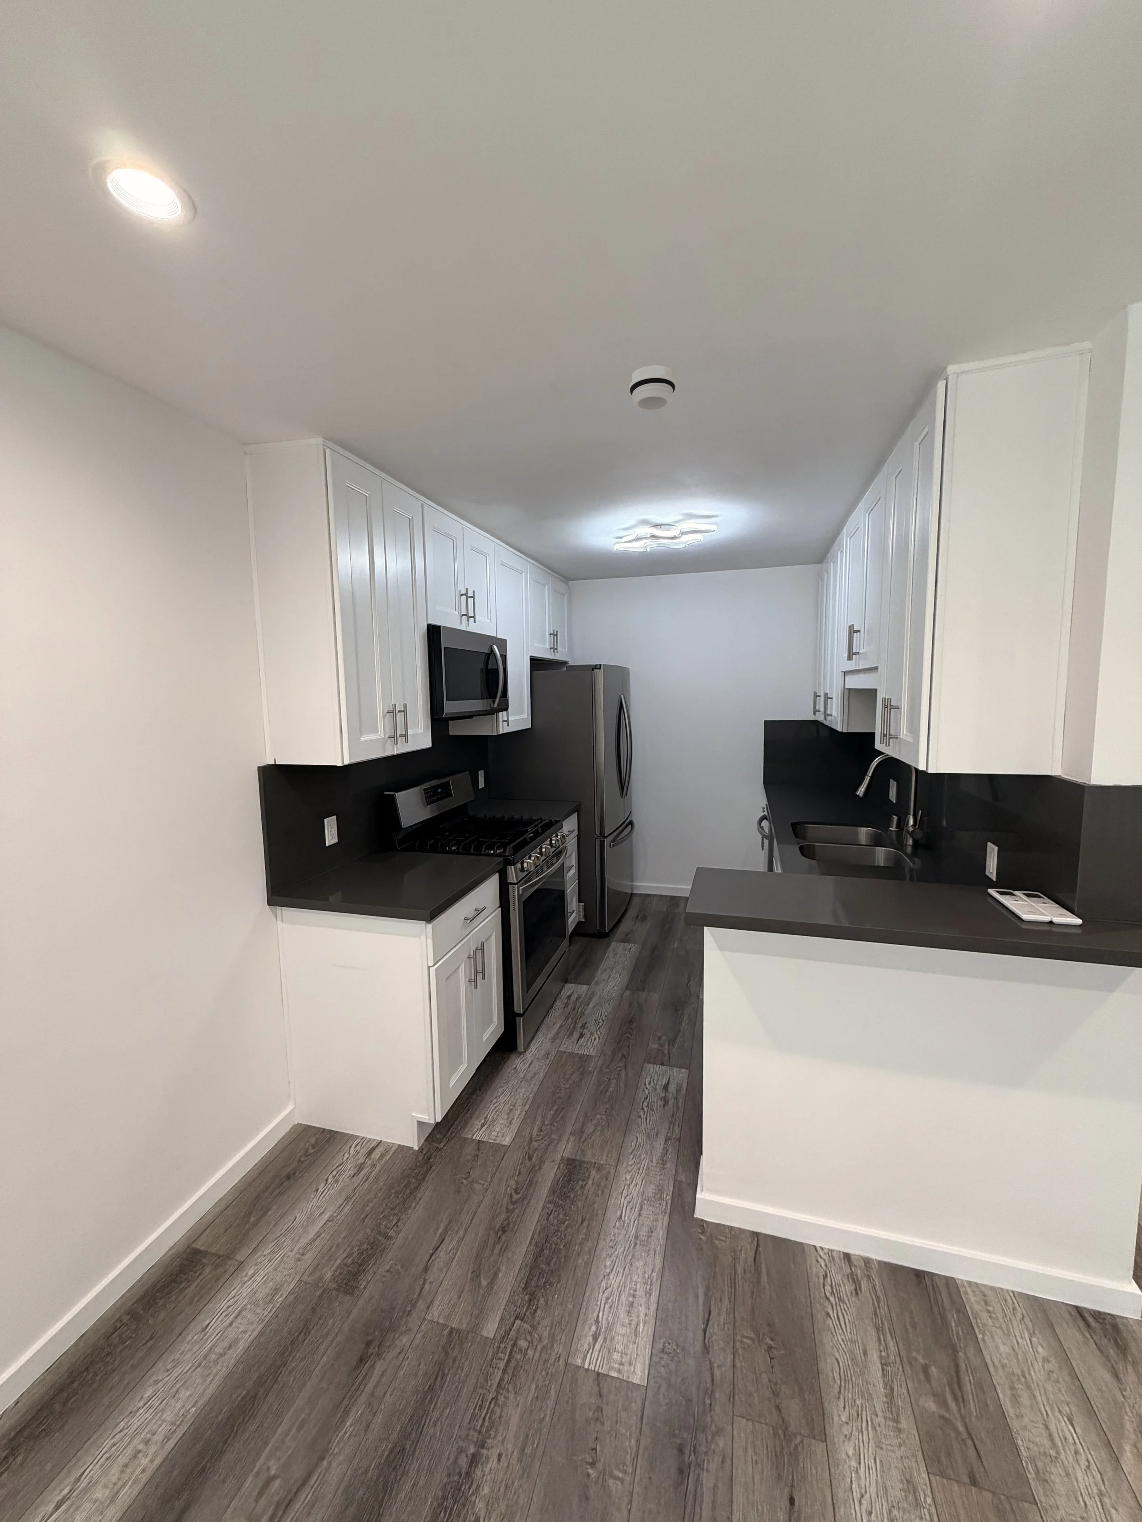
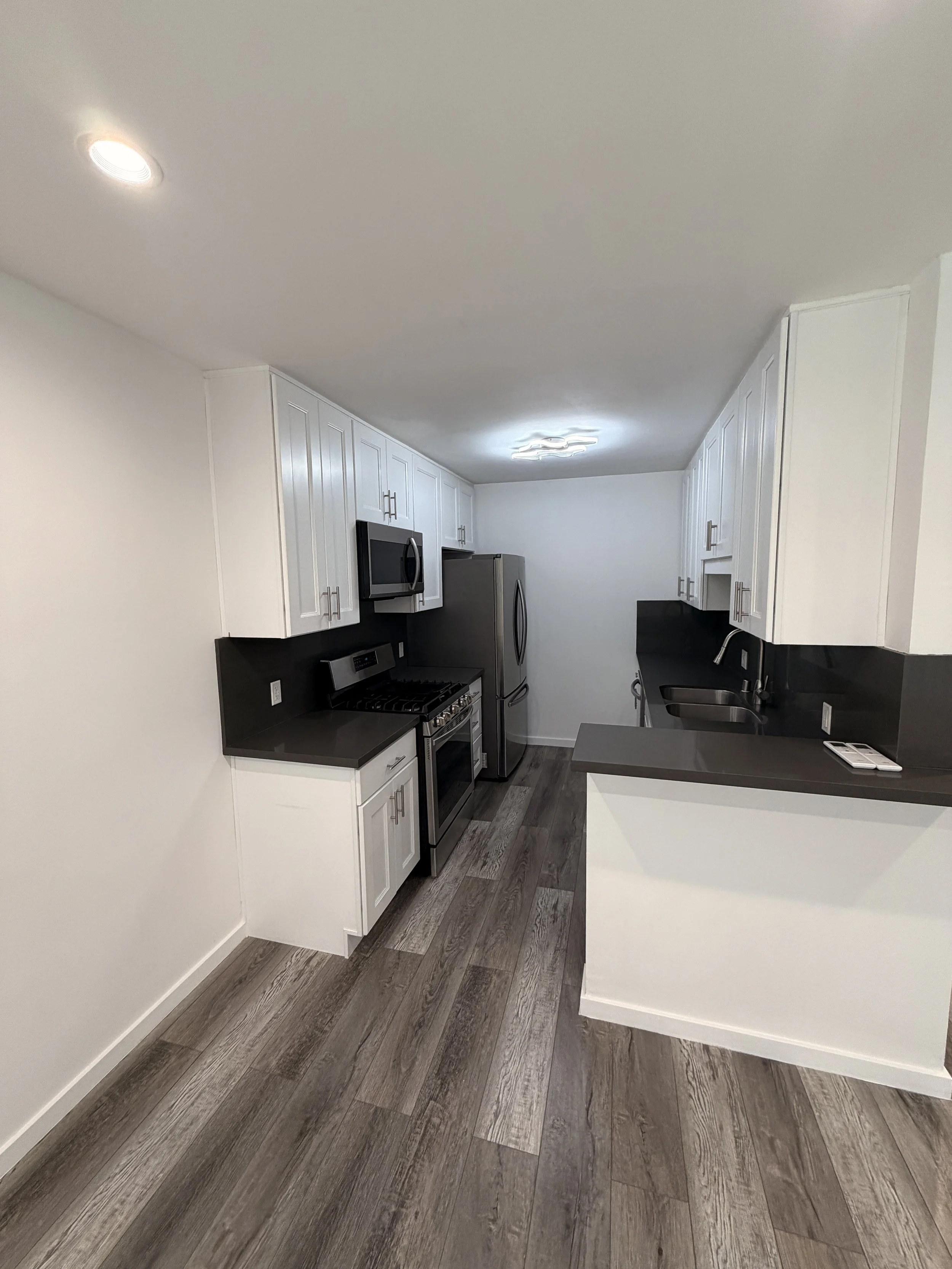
- smoke detector [629,365,677,411]
